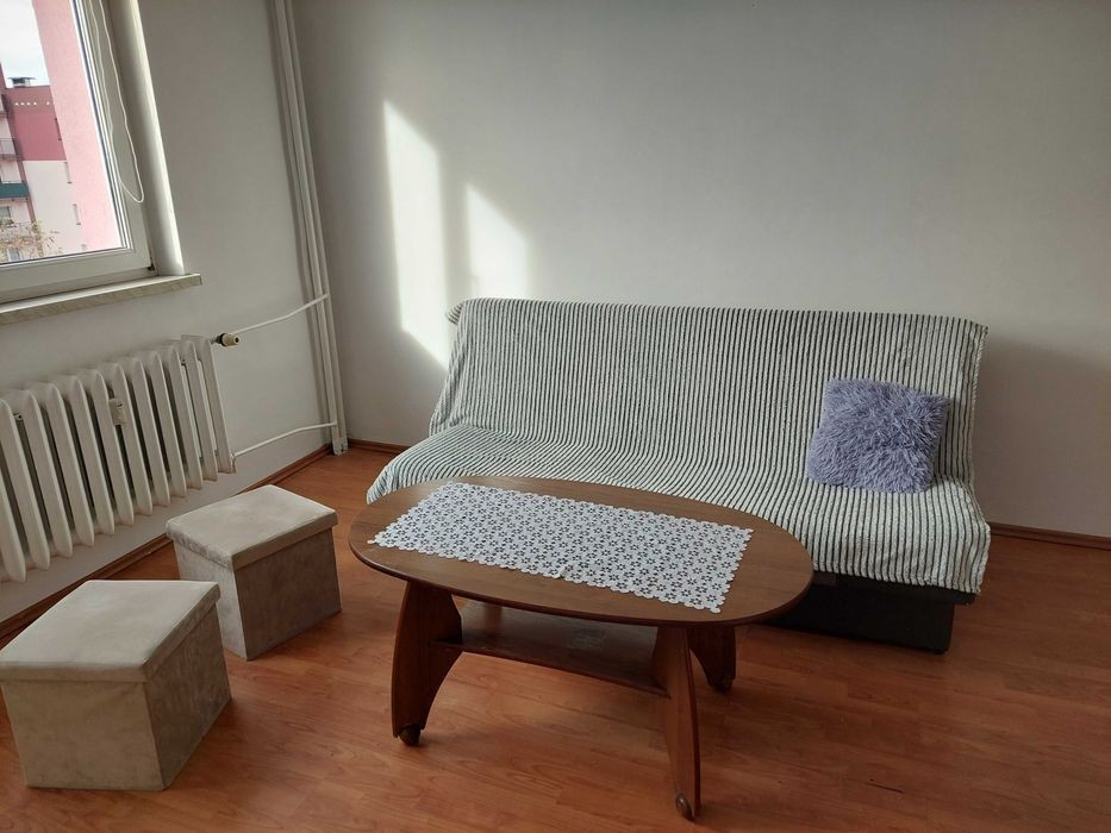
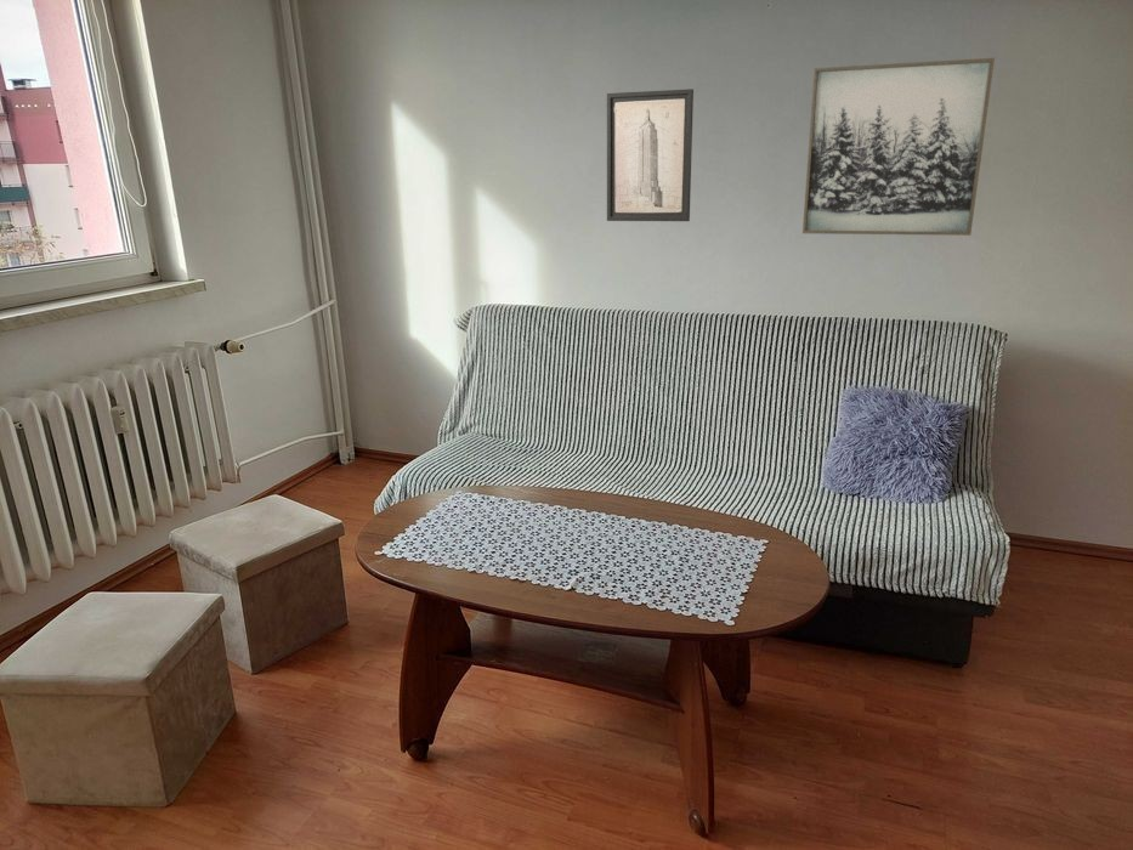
+ wall art [801,57,996,237]
+ wall art [606,87,695,222]
